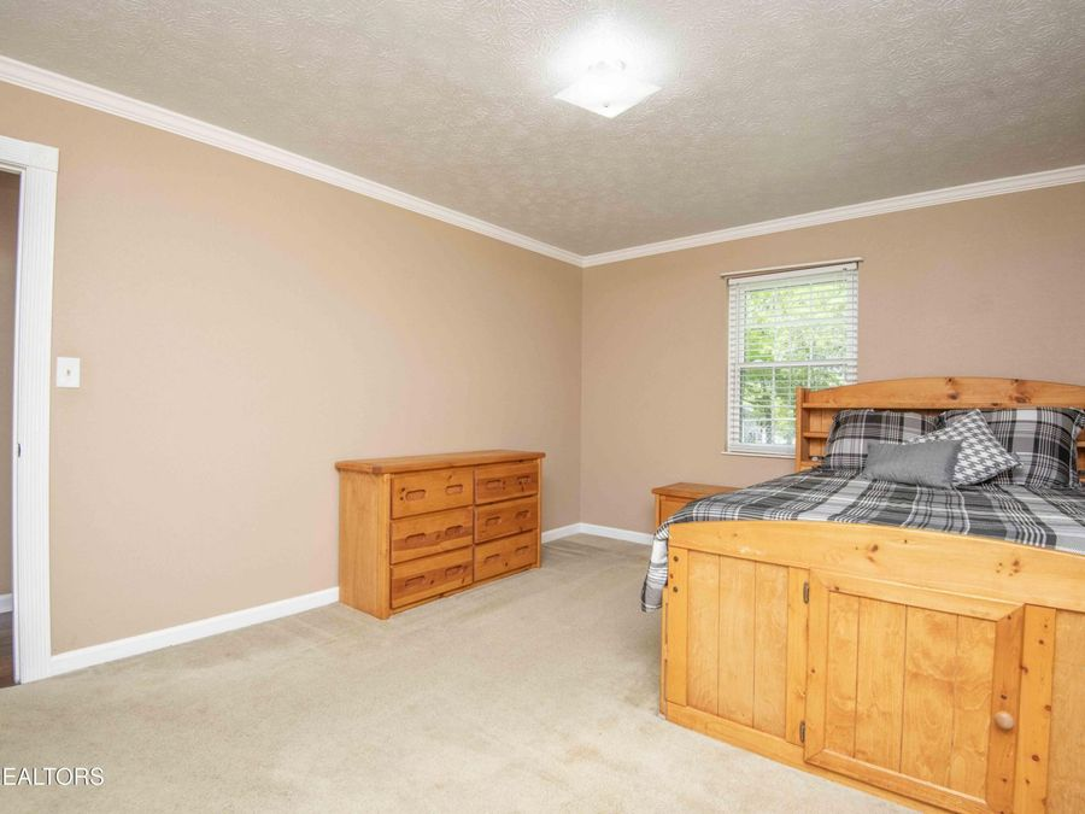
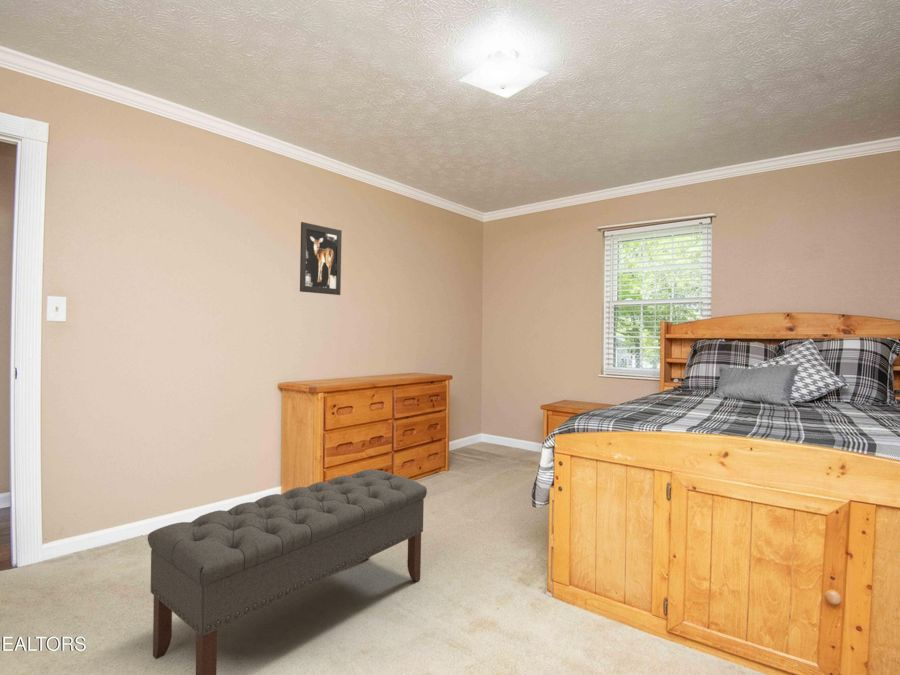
+ wall art [299,221,343,296]
+ bench [147,468,428,675]
